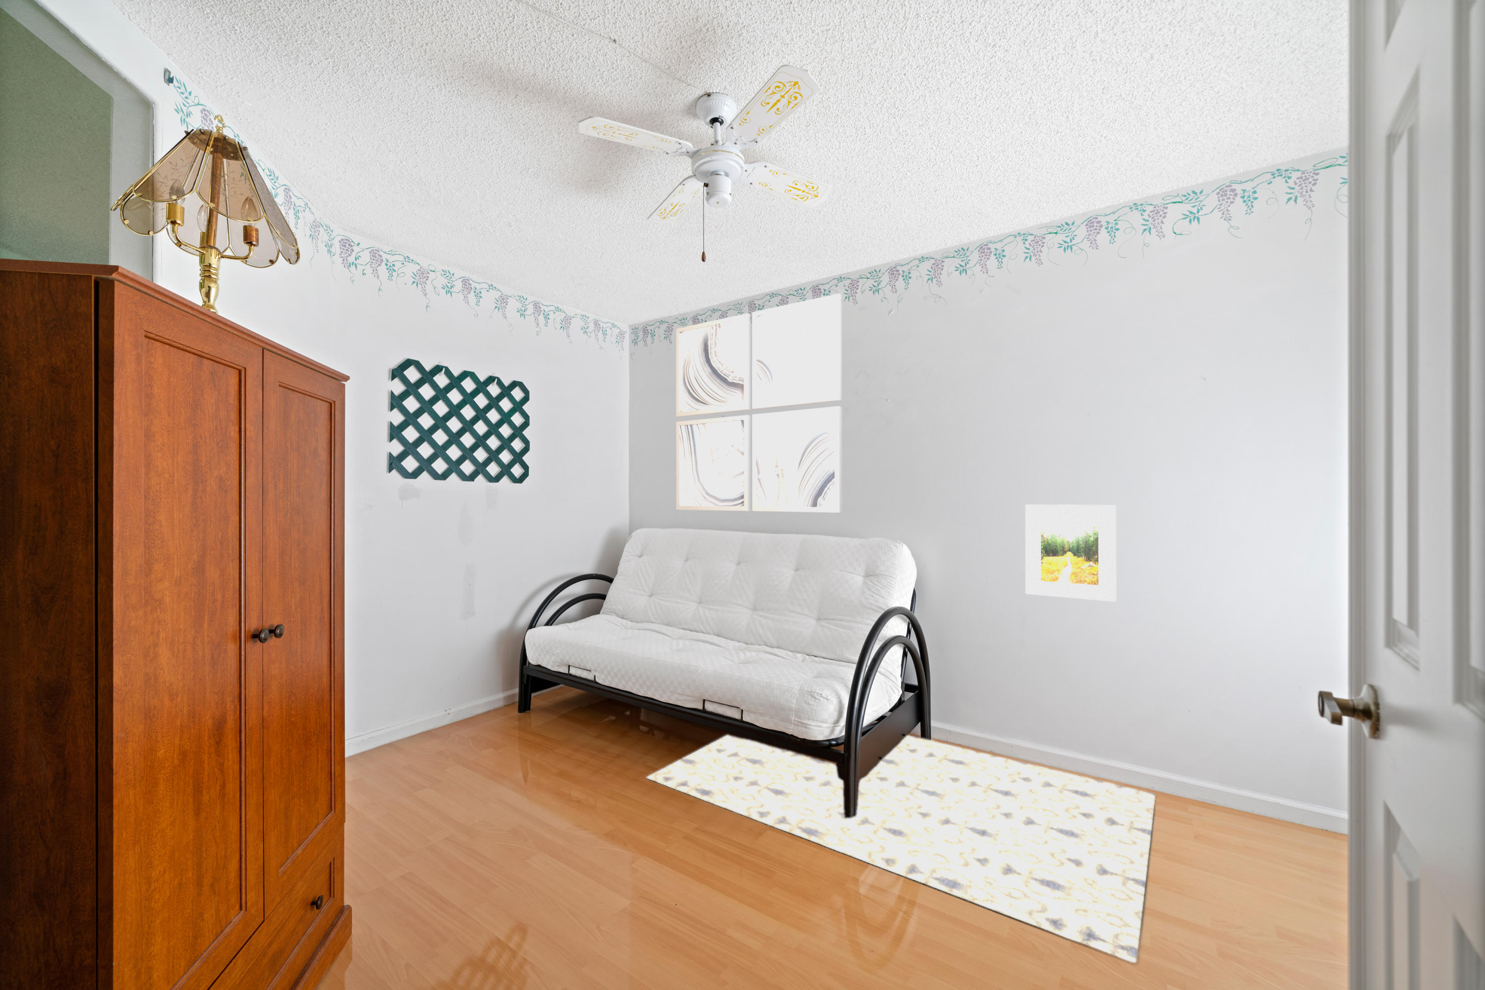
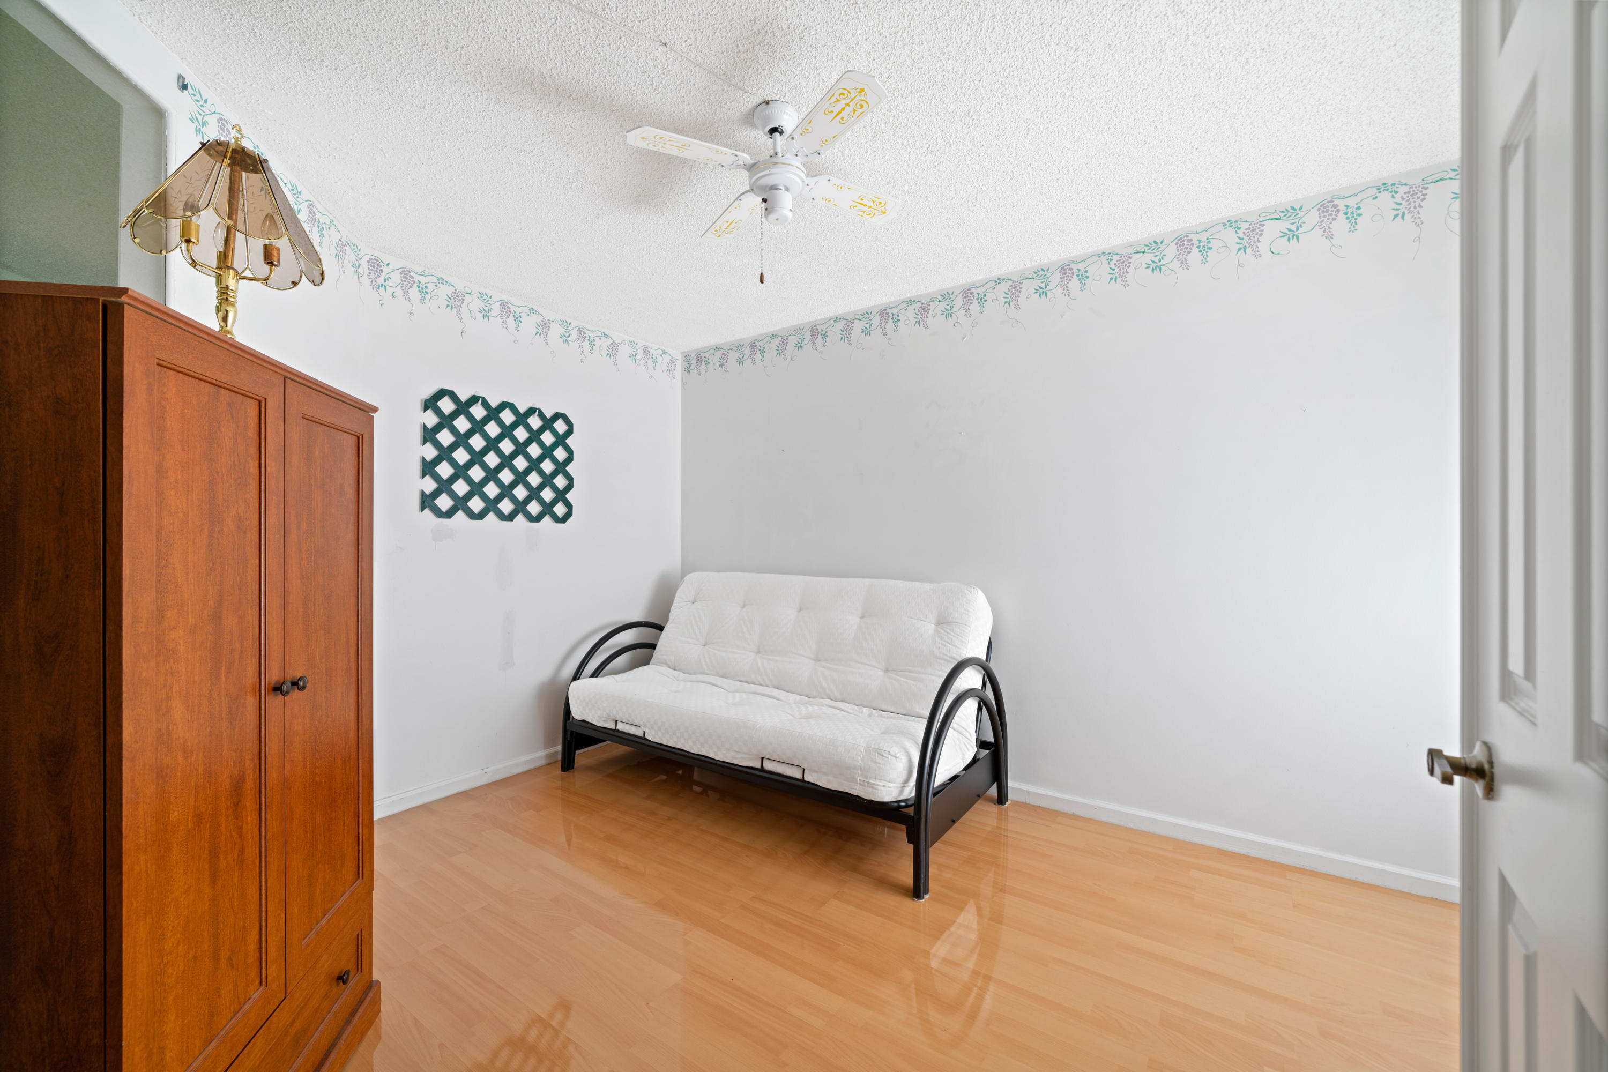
- rug [646,735,1157,963]
- wall art [676,293,842,514]
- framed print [1024,504,1117,602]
